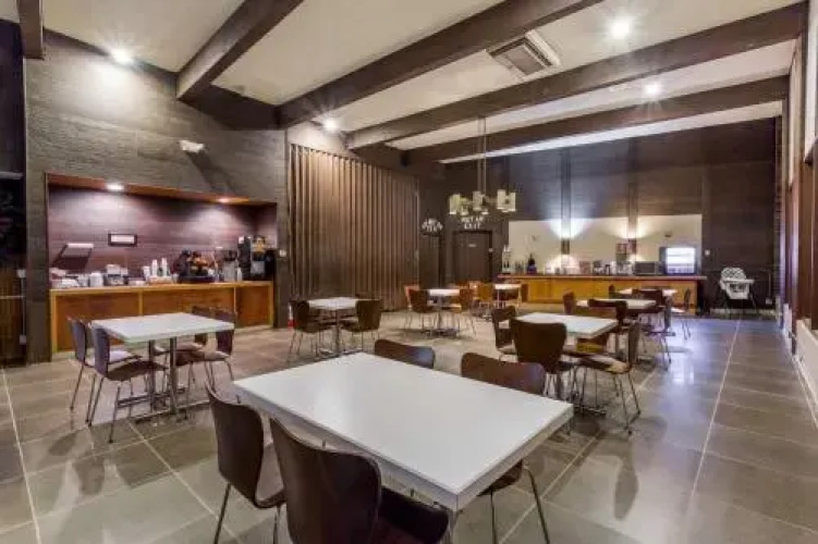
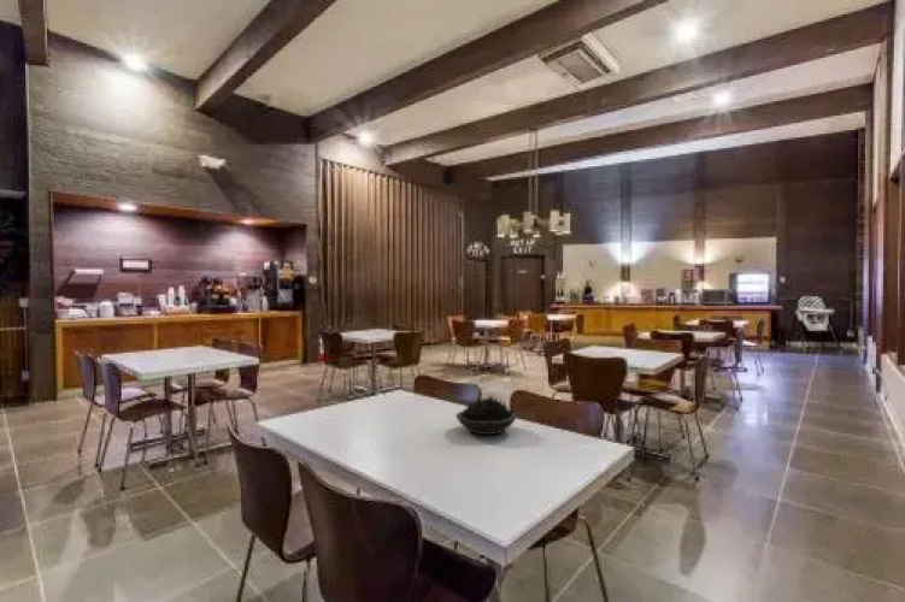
+ succulent plant [454,395,518,436]
